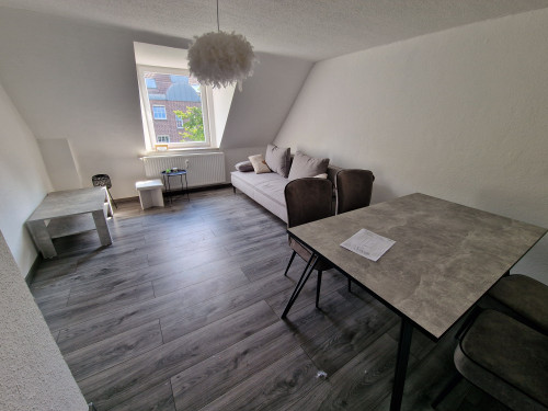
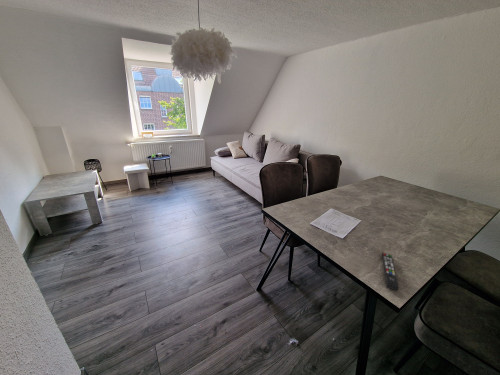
+ remote control [381,251,400,292]
